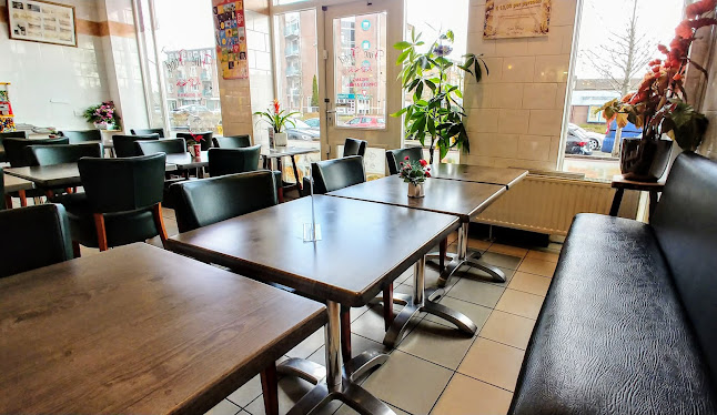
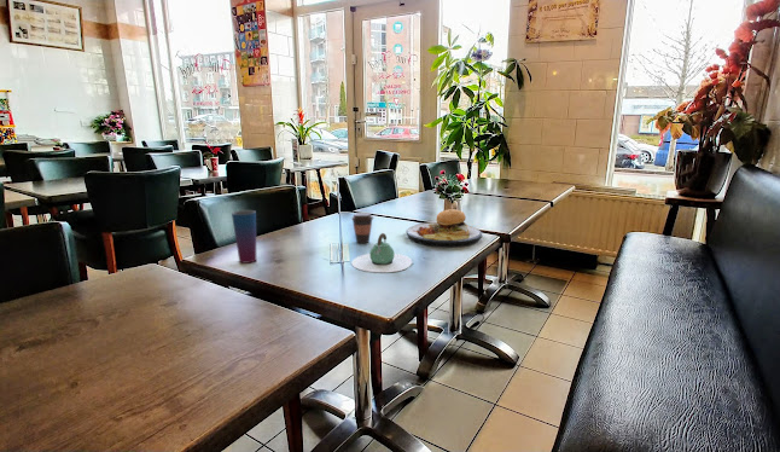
+ cup [231,209,257,265]
+ teapot [351,232,413,273]
+ plate [406,201,483,248]
+ coffee cup [350,211,374,244]
